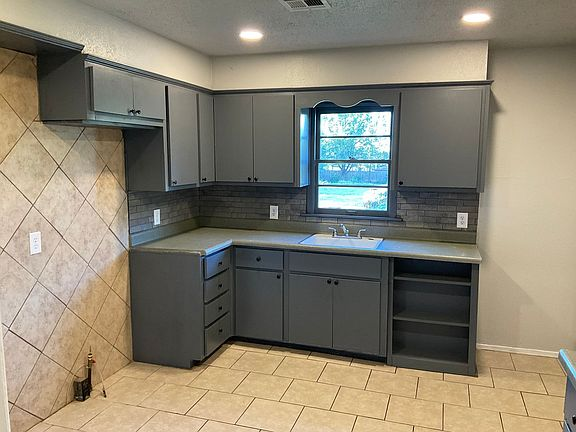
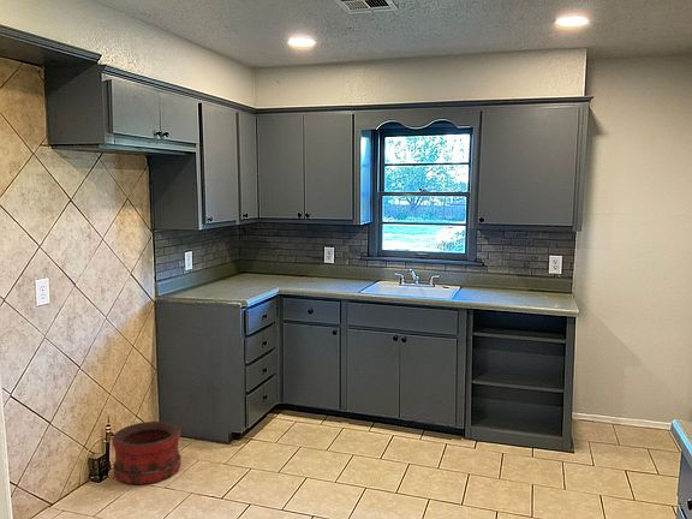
+ bucket [111,420,181,485]
